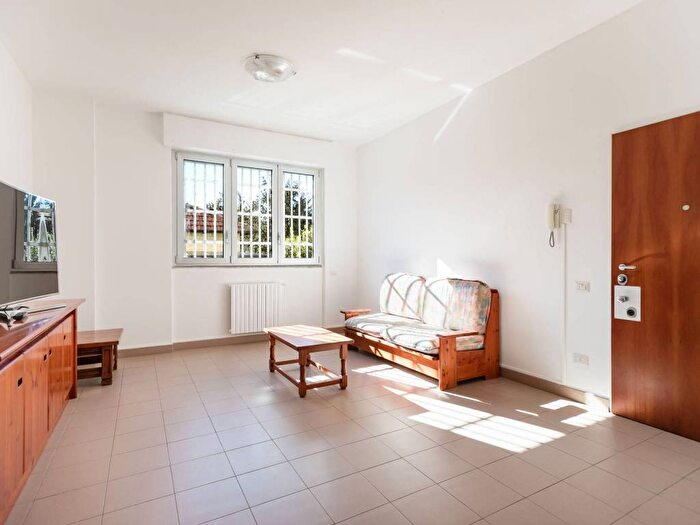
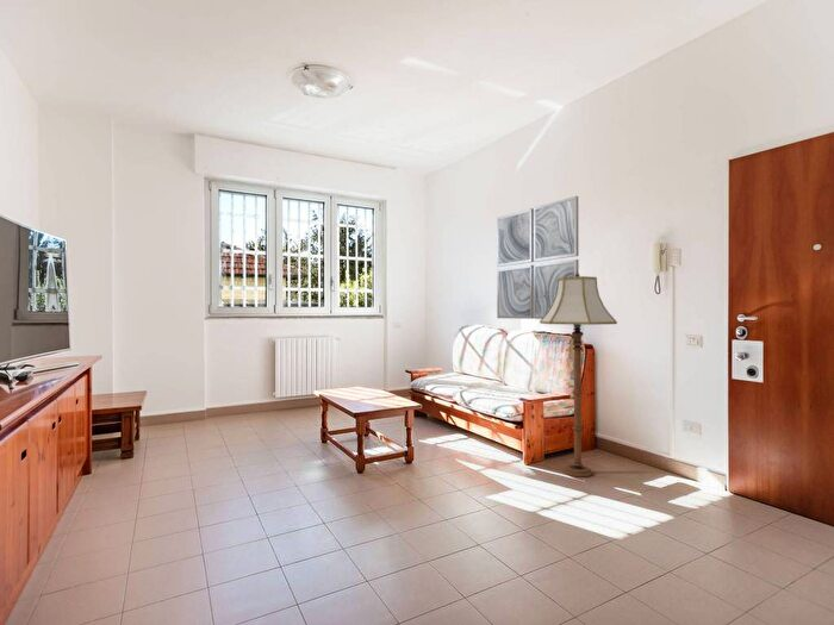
+ floor lamp [539,271,618,479]
+ wall art [496,195,580,320]
